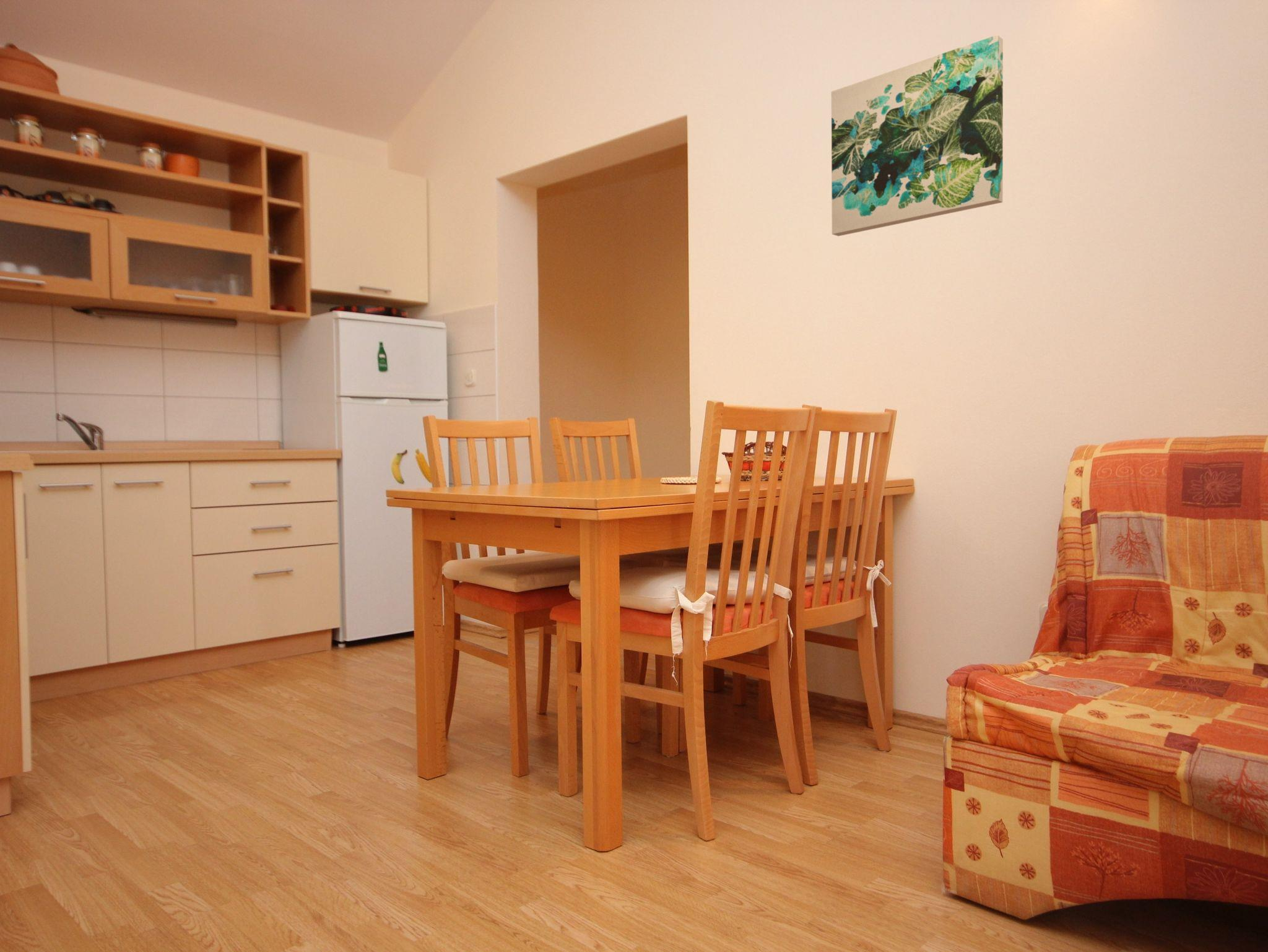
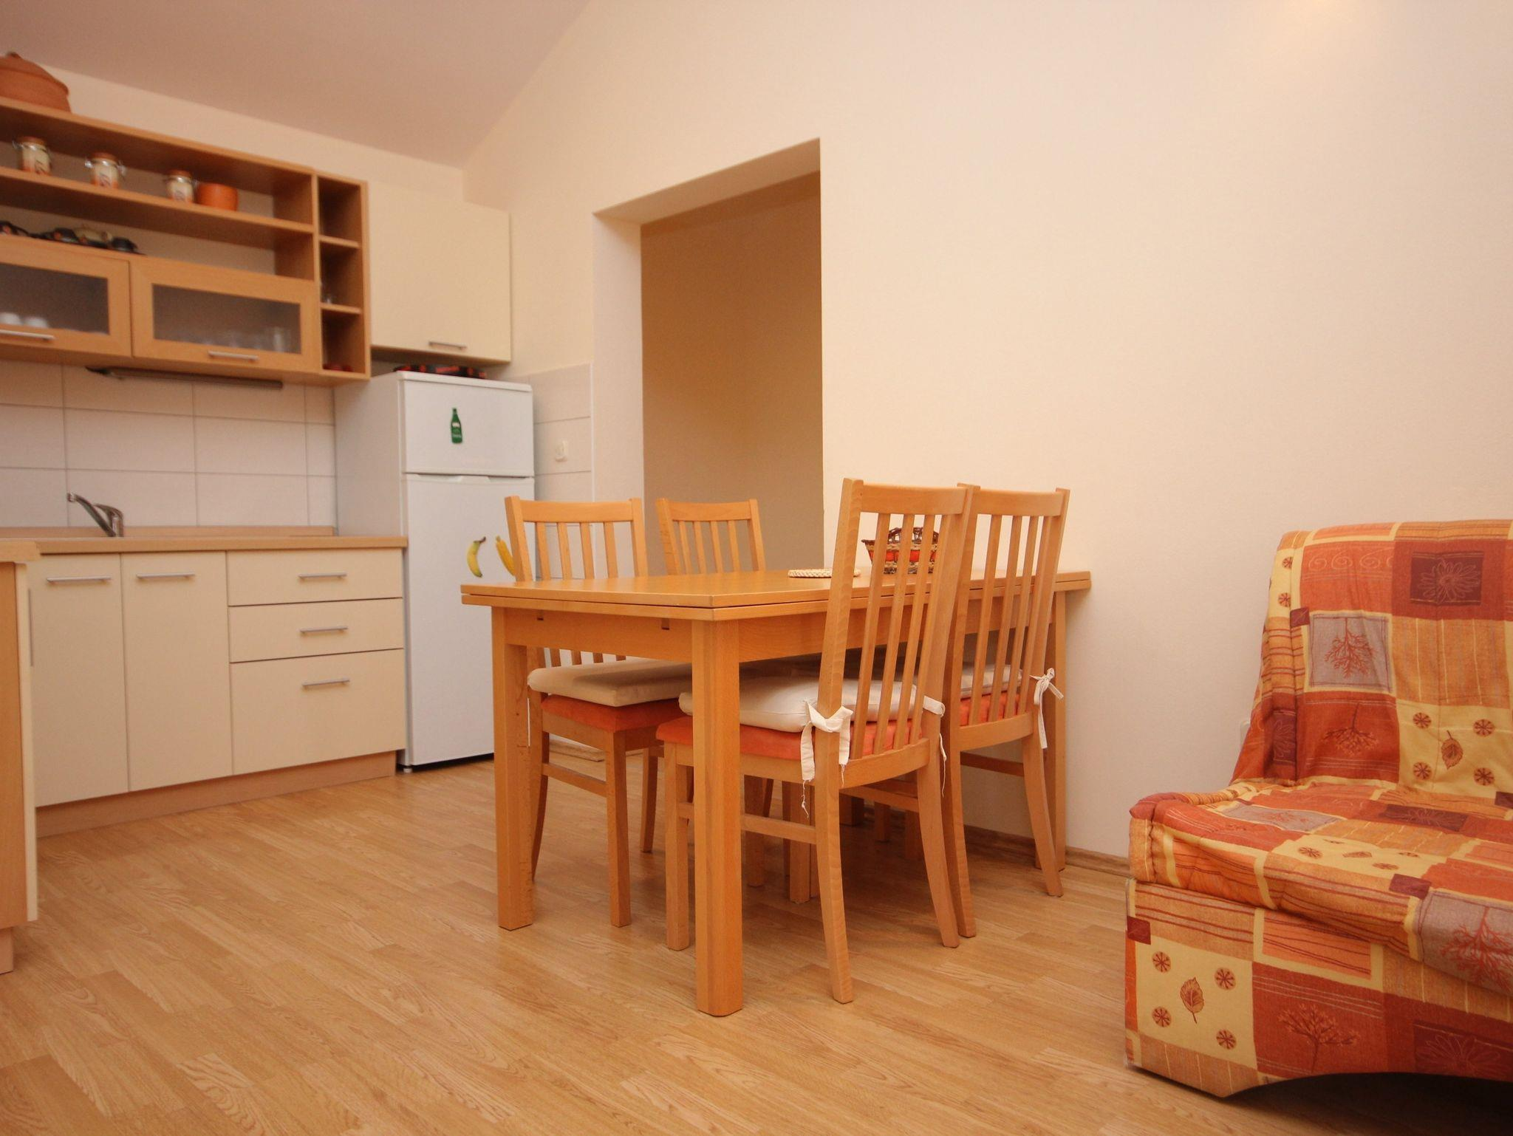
- wall art [831,34,1004,237]
